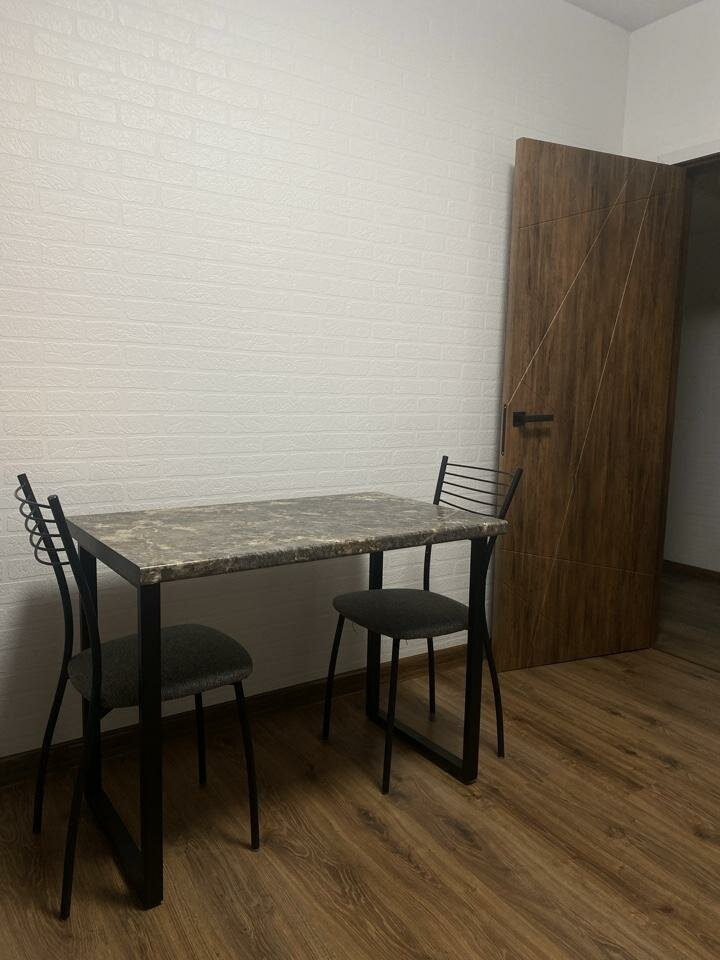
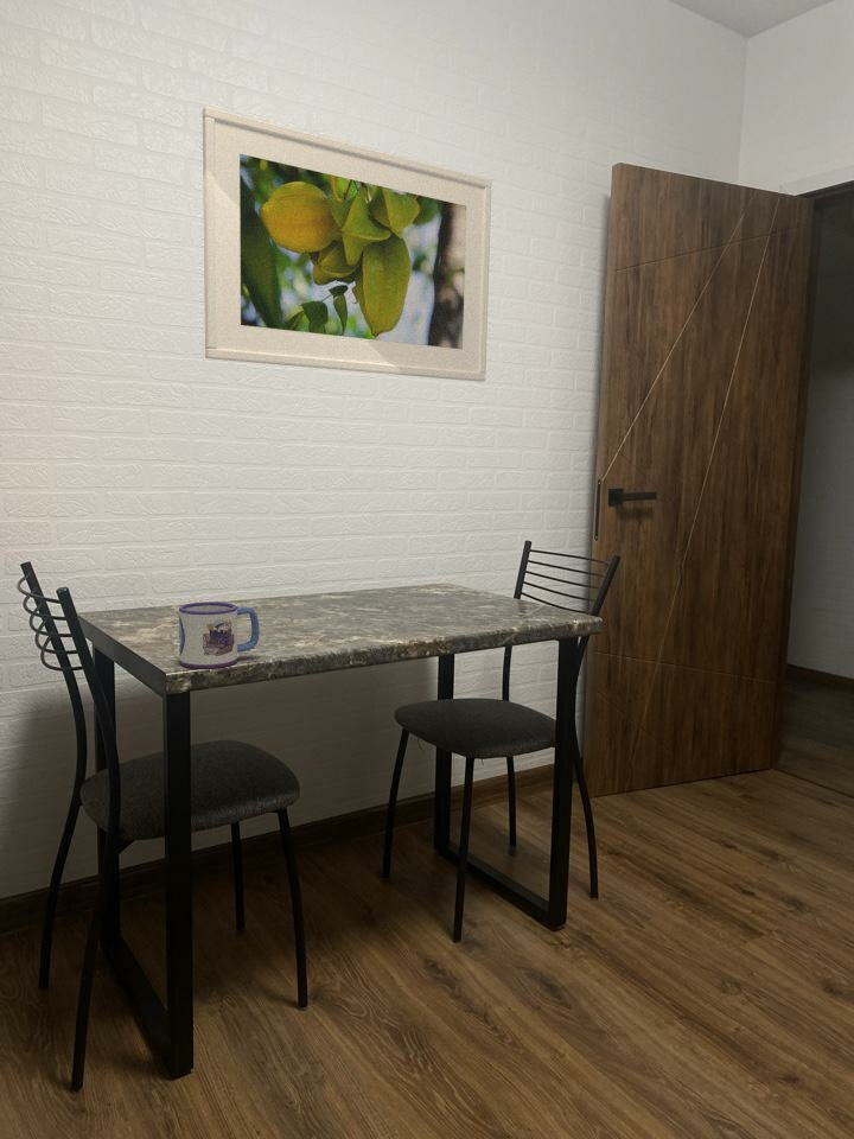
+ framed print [202,106,493,383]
+ mug [178,600,261,669]
